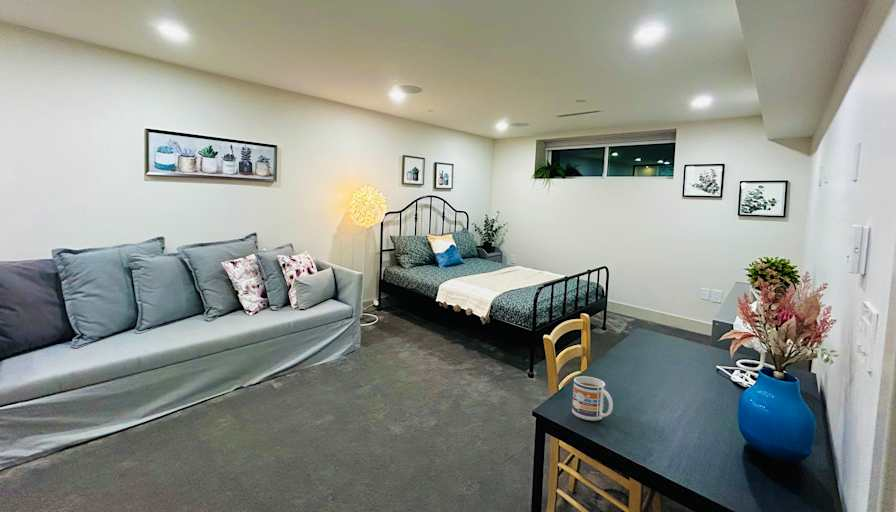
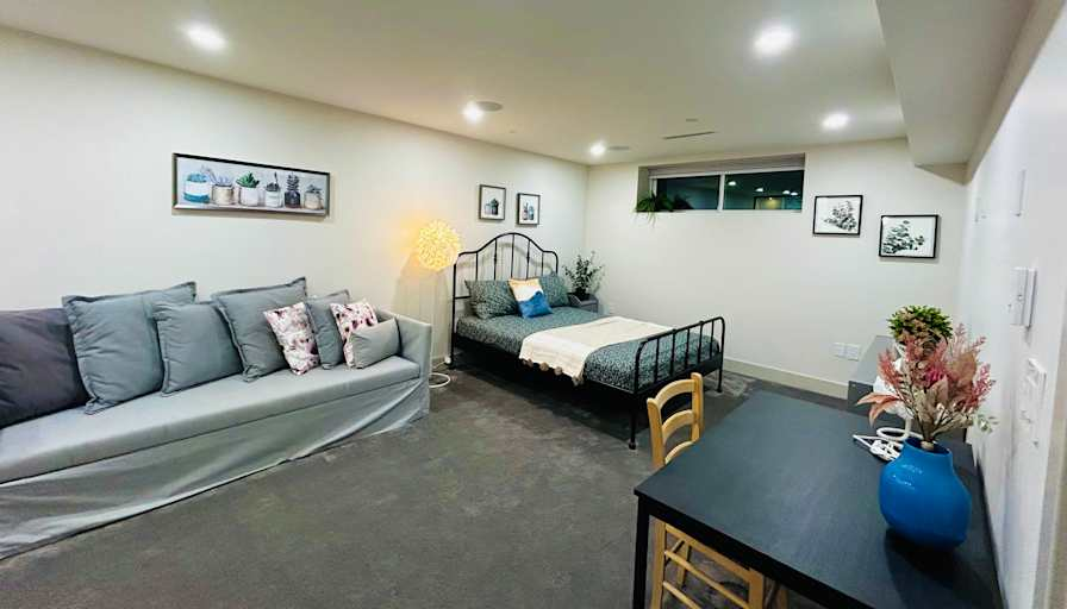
- mug [571,375,614,421]
